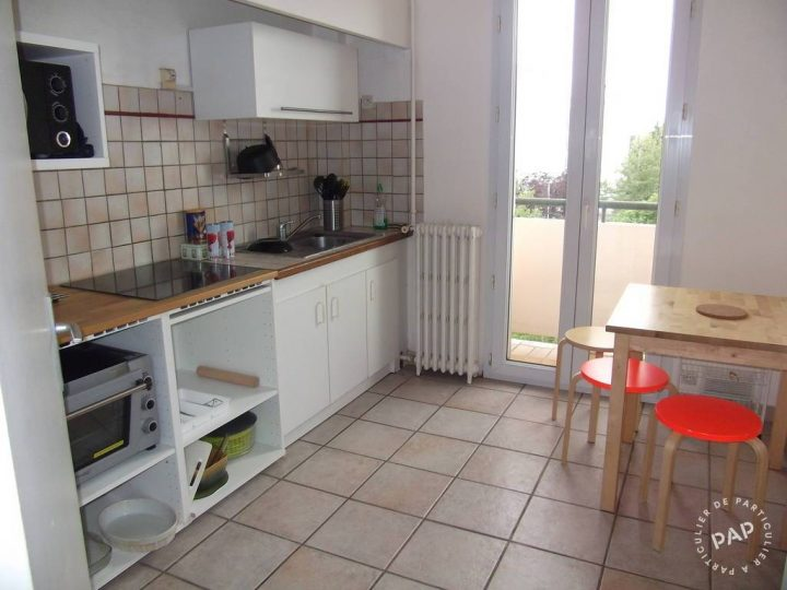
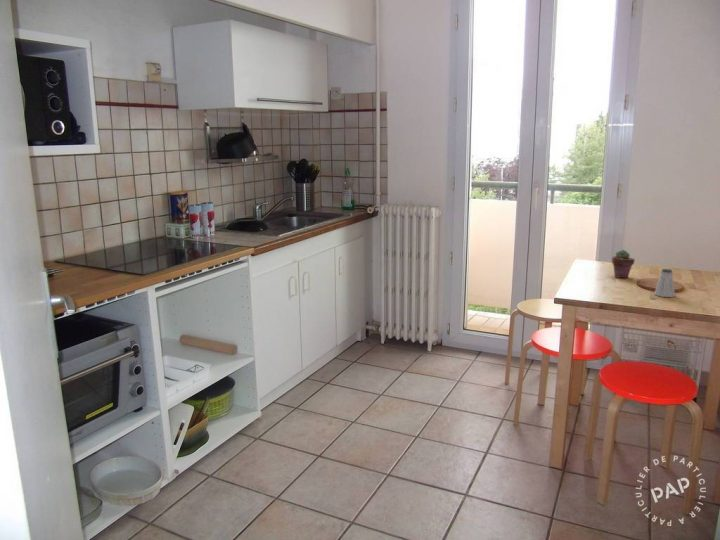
+ saltshaker [654,268,676,298]
+ potted succulent [611,249,636,279]
